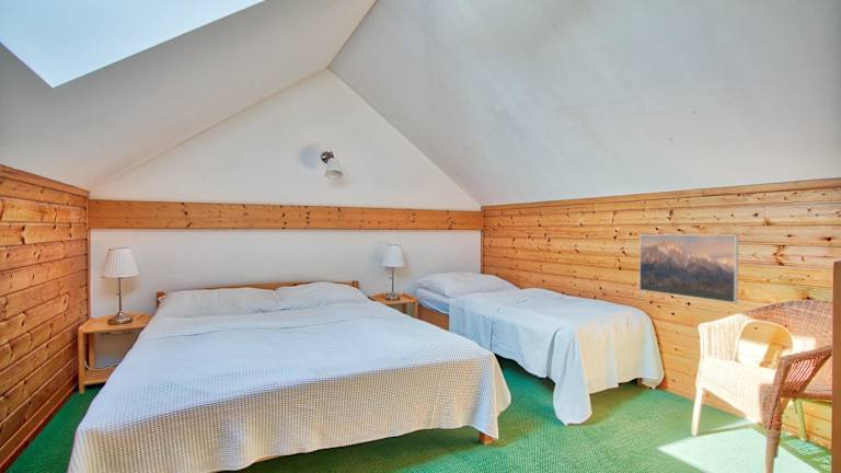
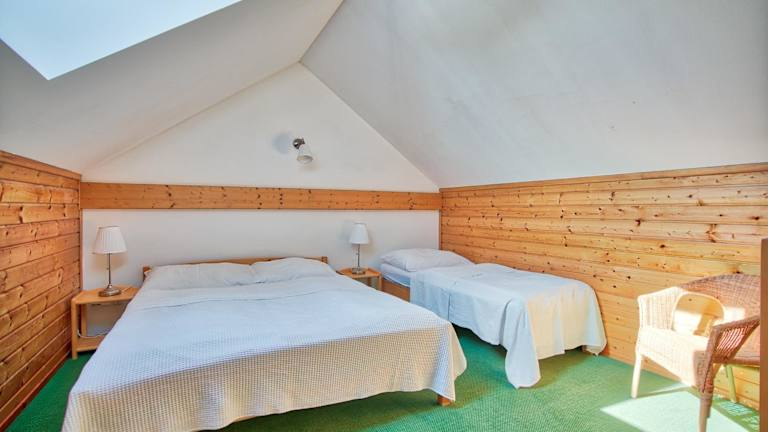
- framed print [638,233,739,304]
